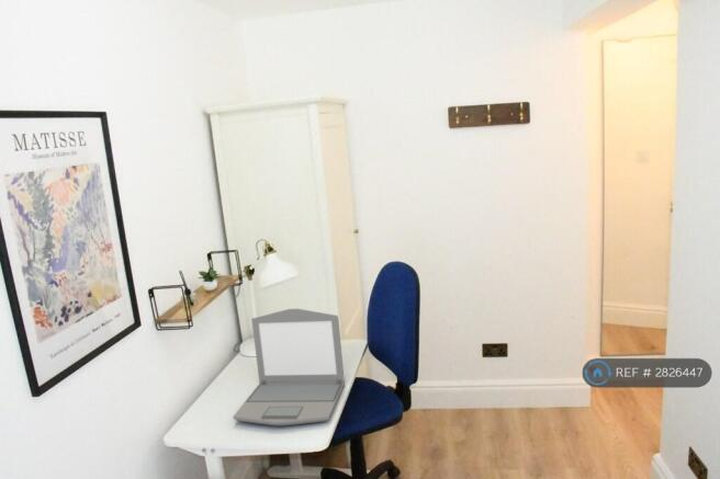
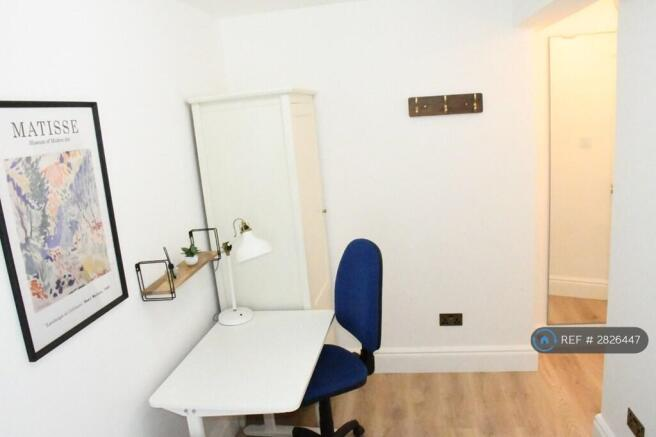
- laptop [232,308,346,426]
